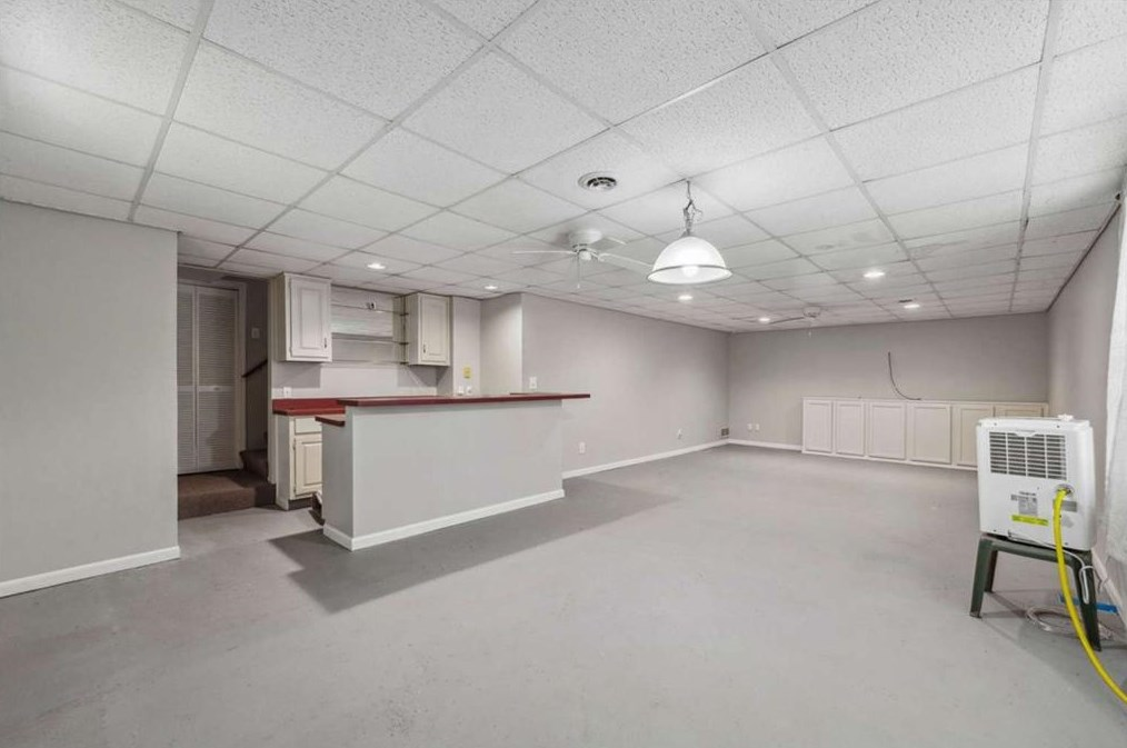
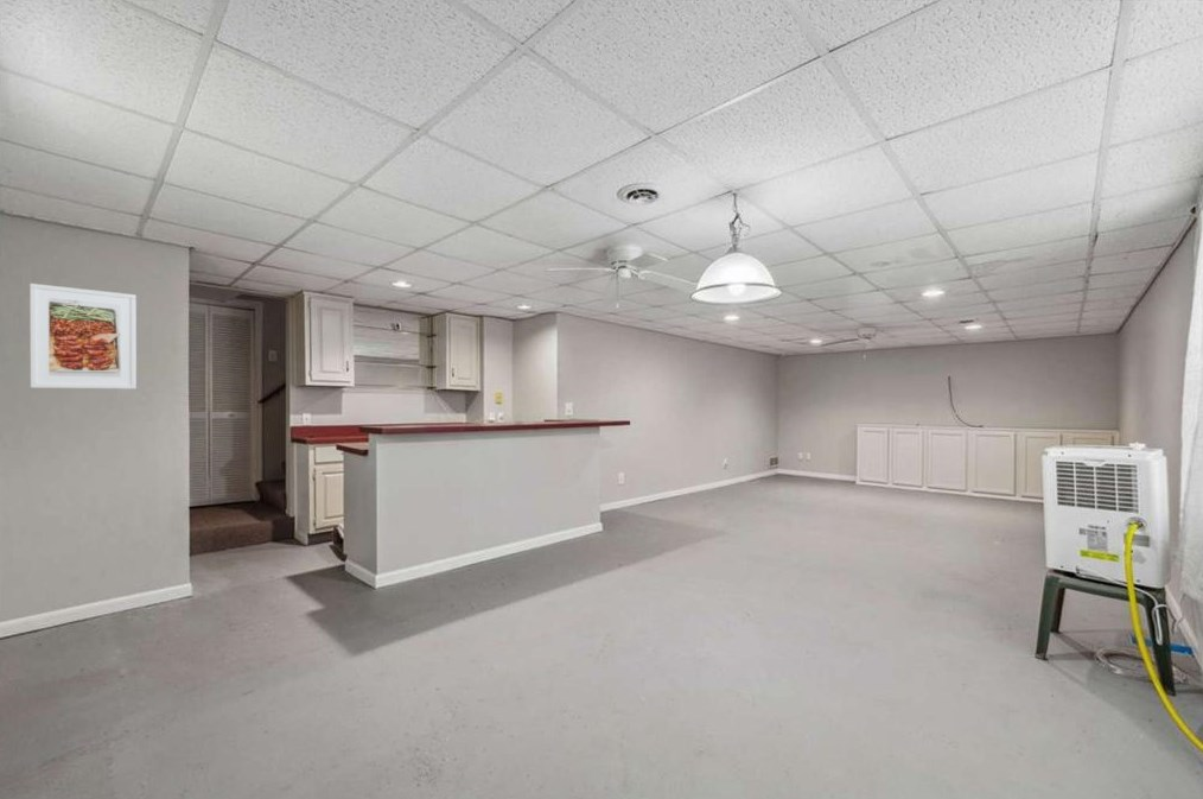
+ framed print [28,283,138,389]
